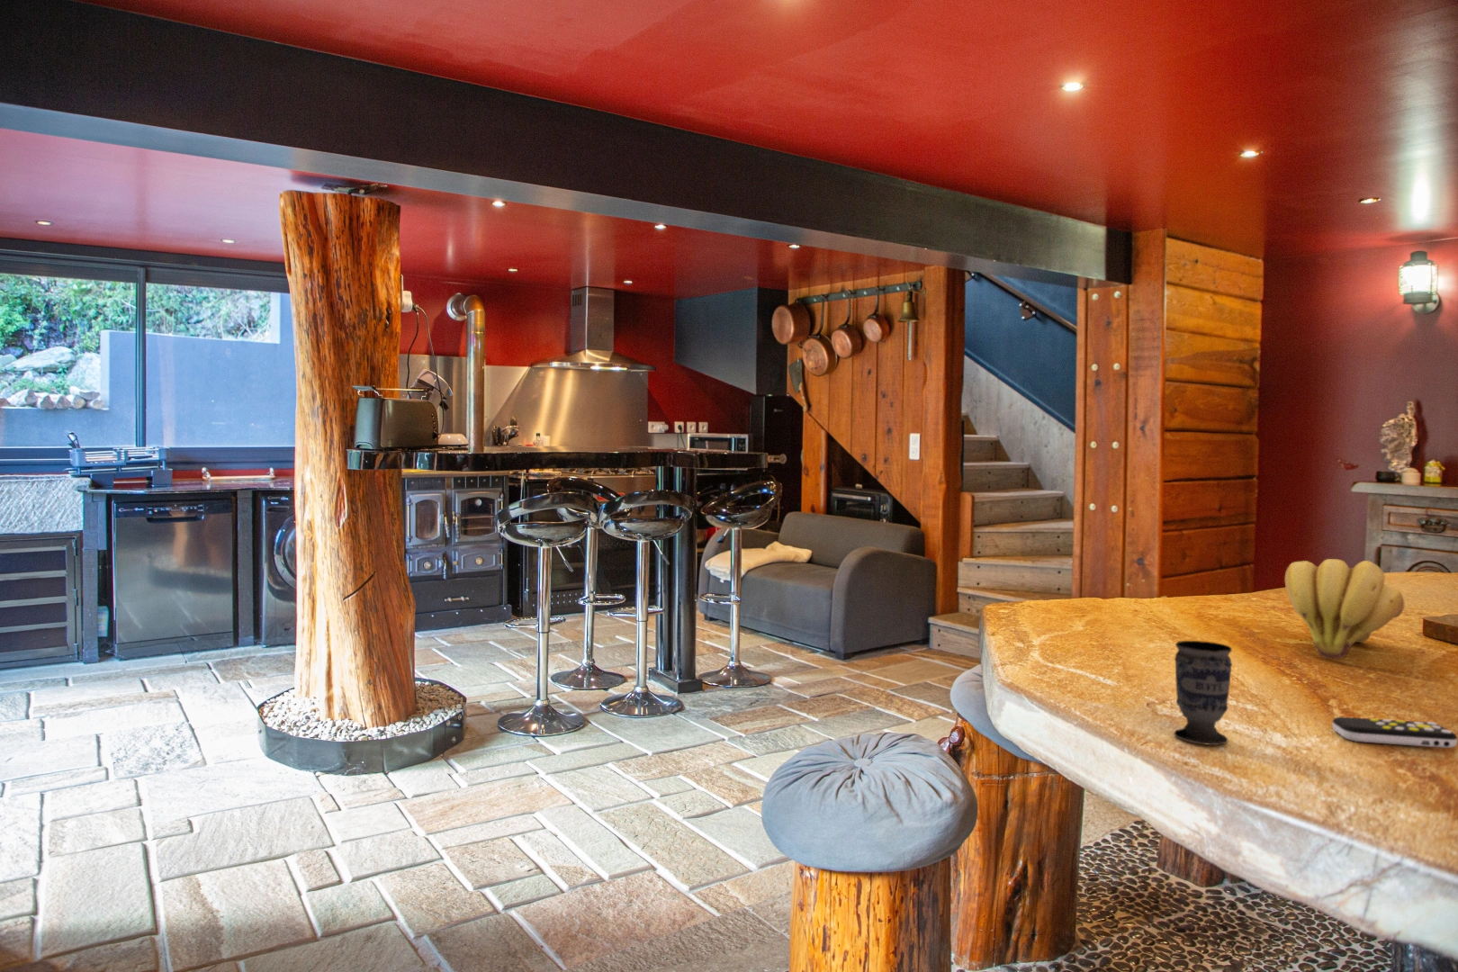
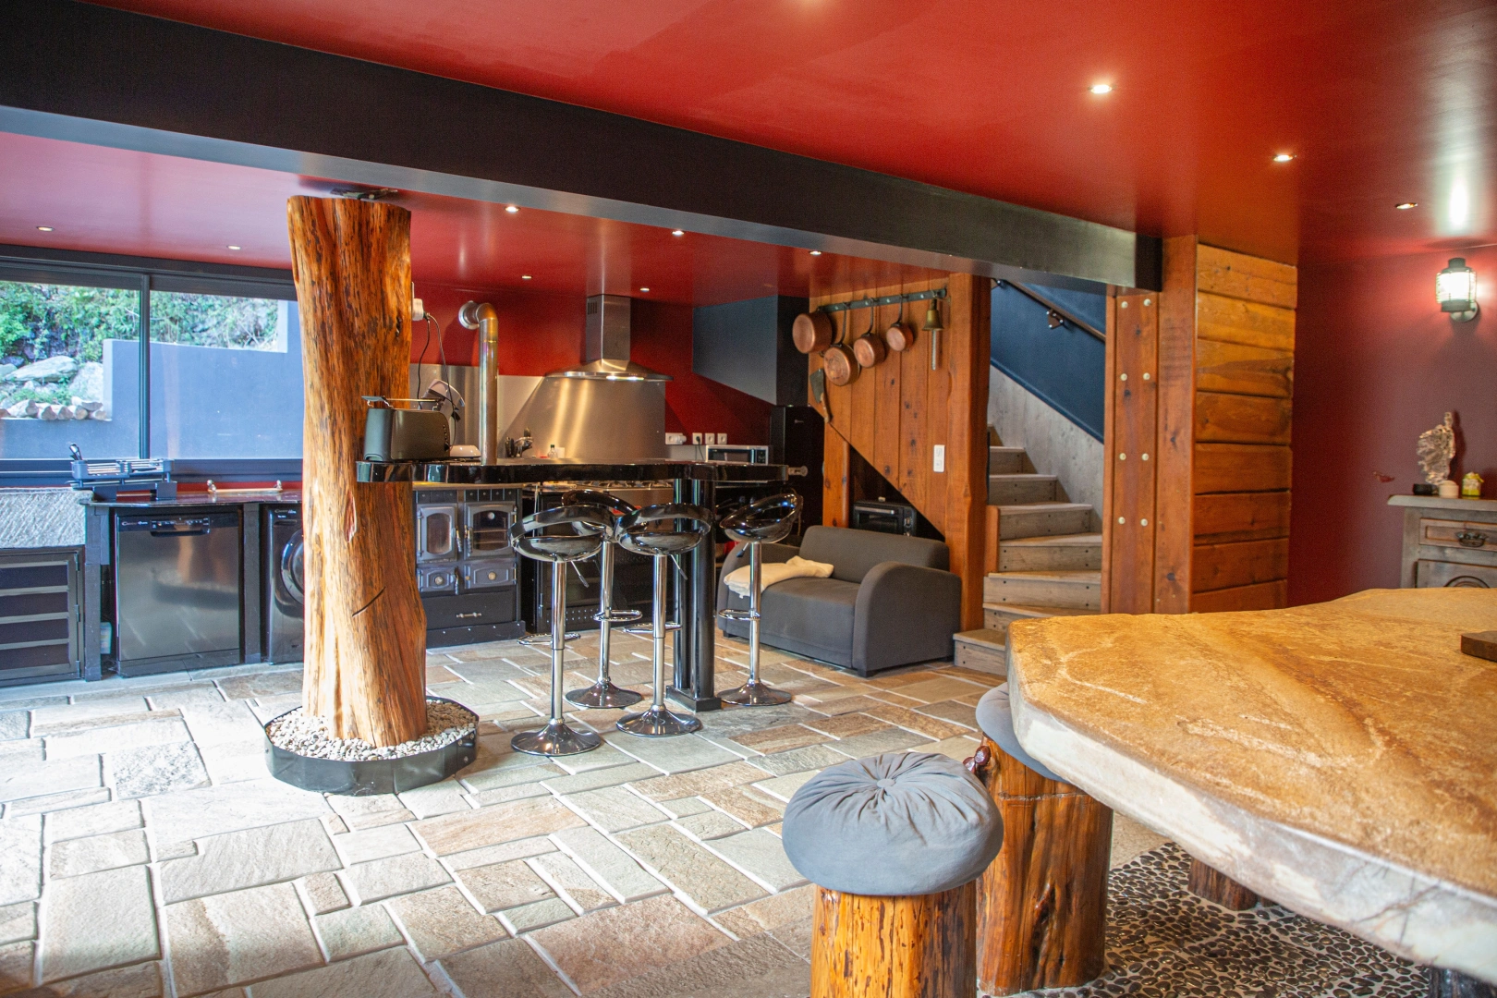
- remote control [1332,716,1458,749]
- cup [1174,640,1233,746]
- banana bunch [1284,558,1405,660]
